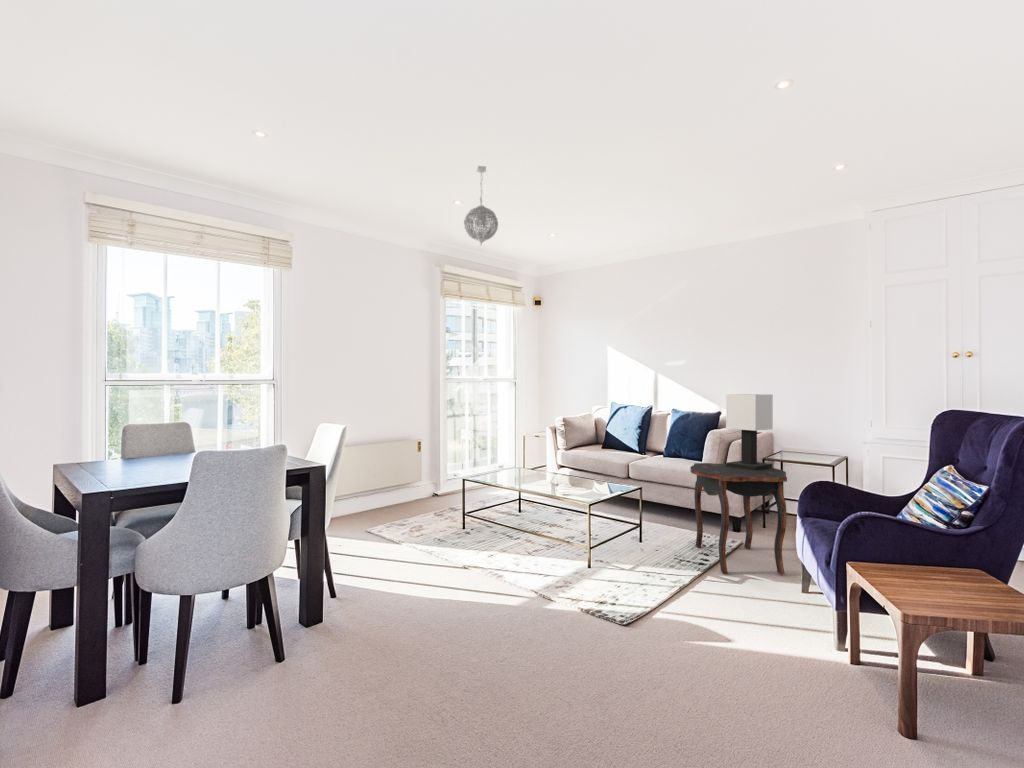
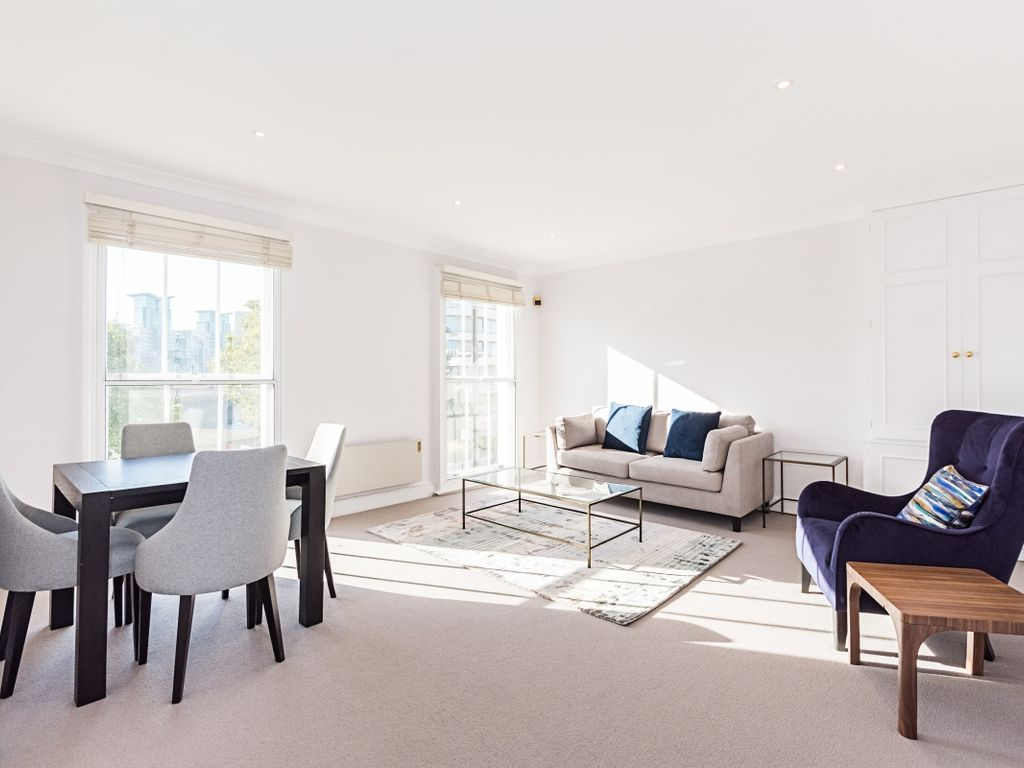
- pendant light [463,165,499,246]
- table lamp [725,393,774,470]
- side table [689,462,788,575]
